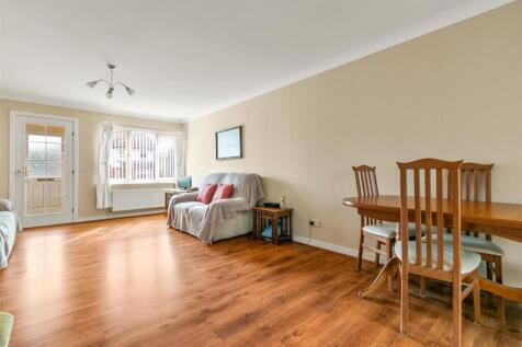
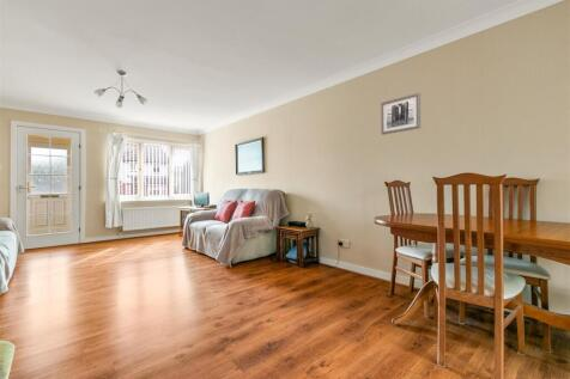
+ wall art [380,92,422,136]
